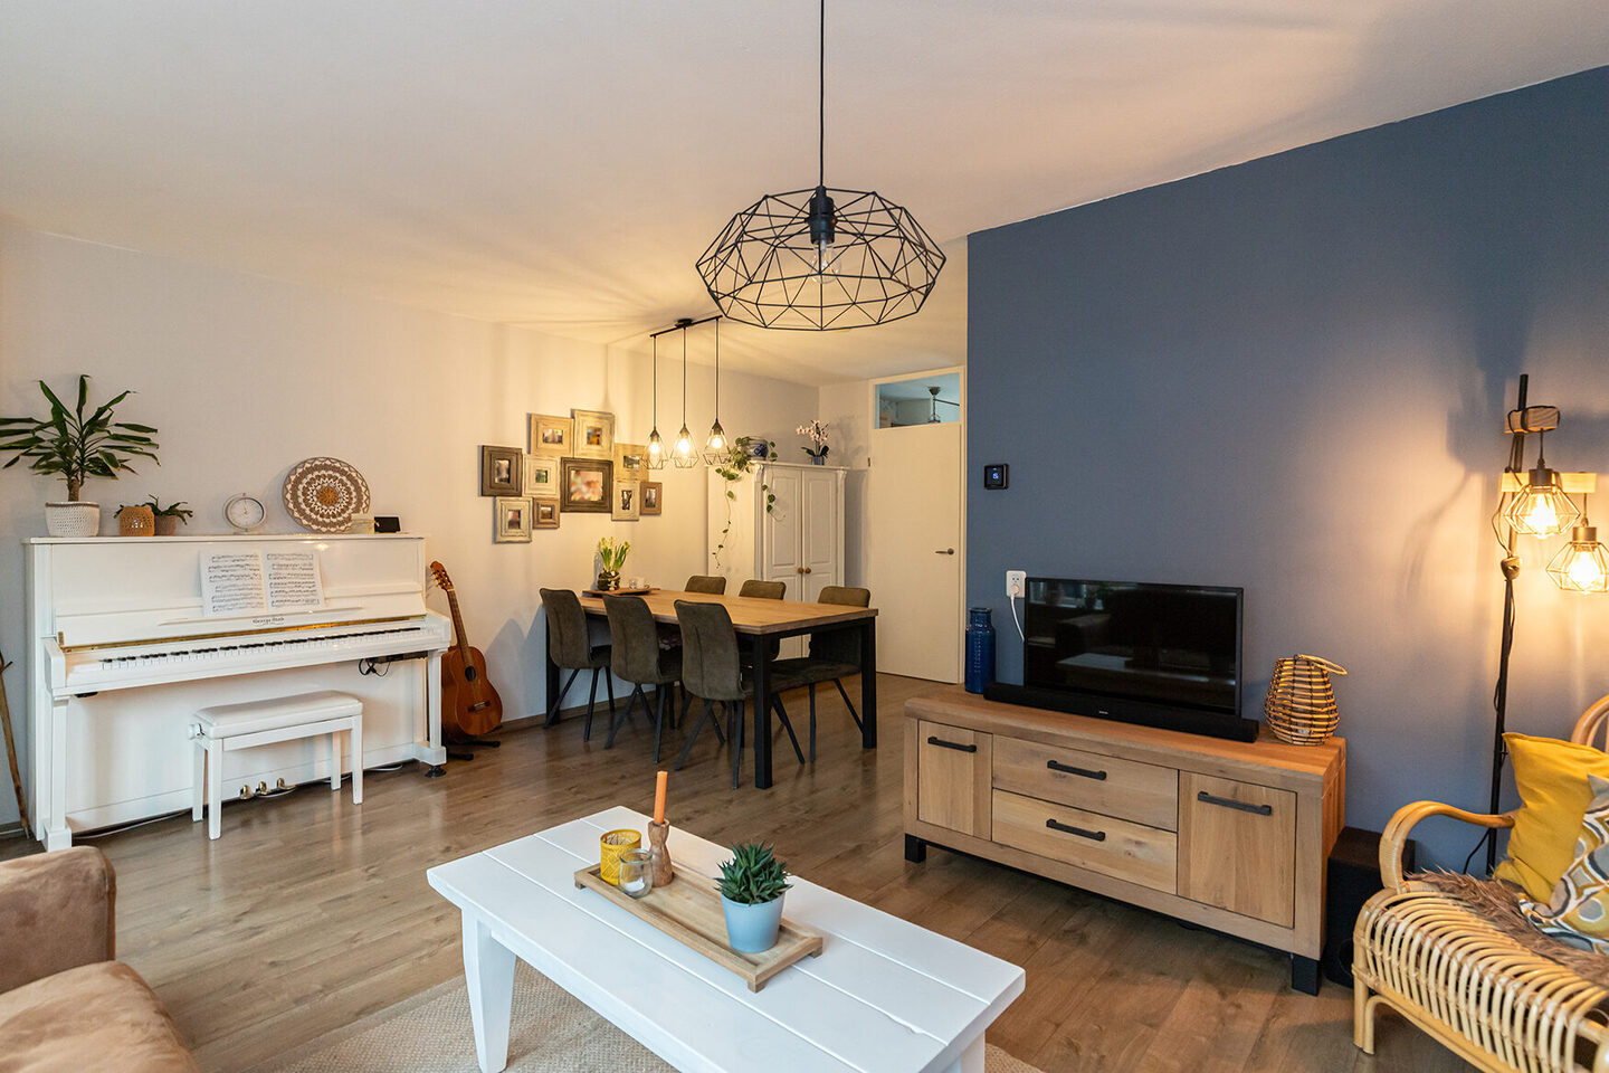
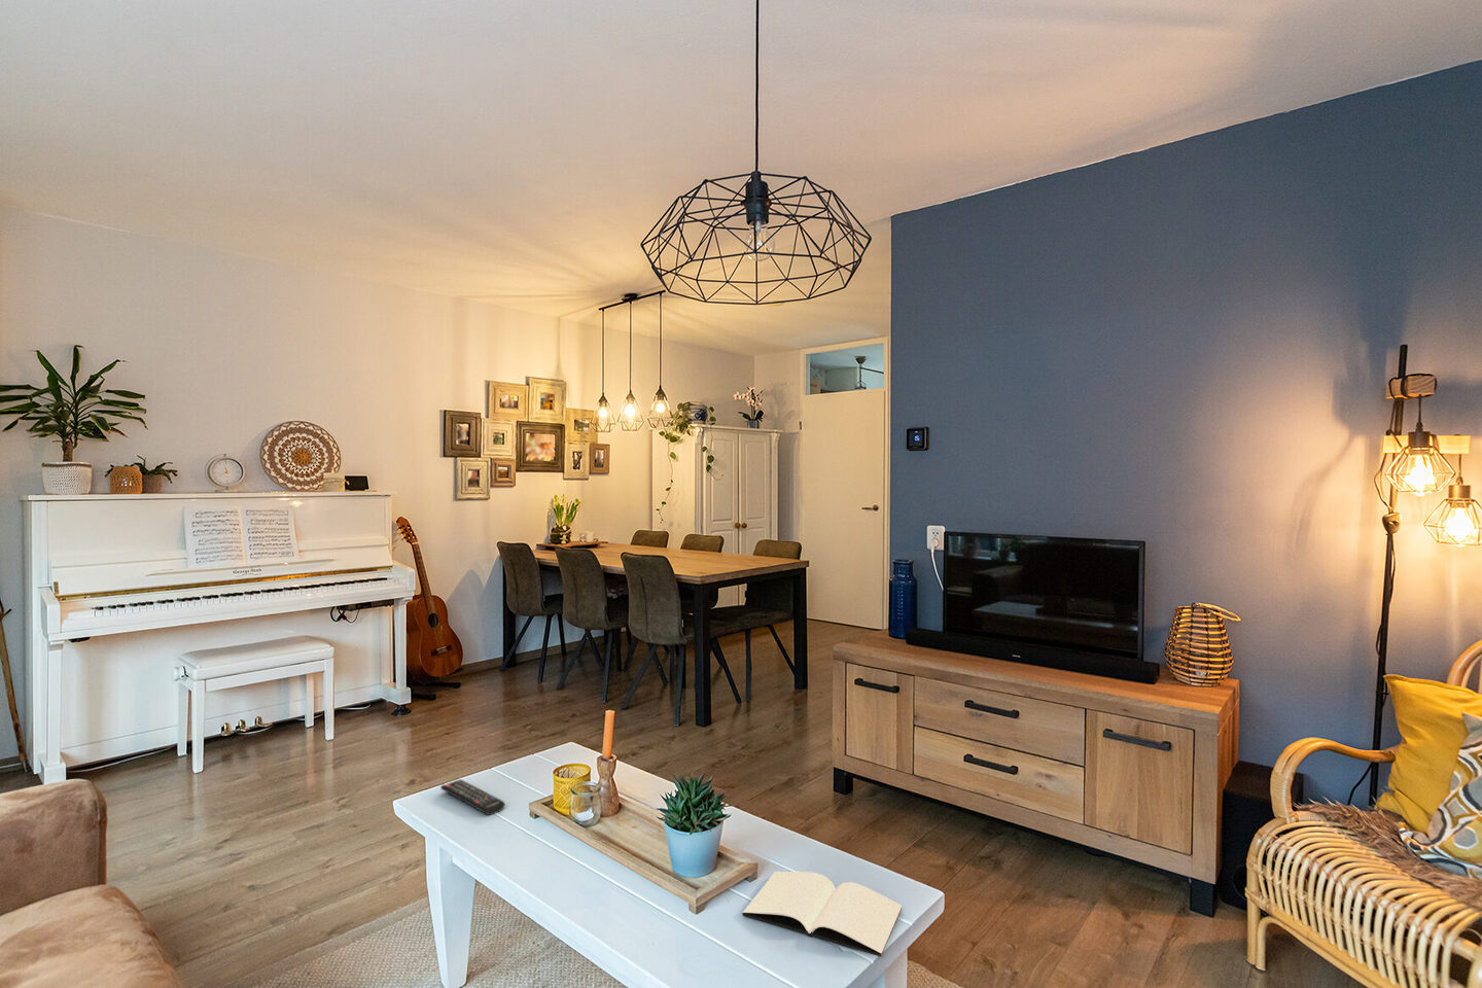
+ book [741,871,903,957]
+ remote control [440,778,506,816]
